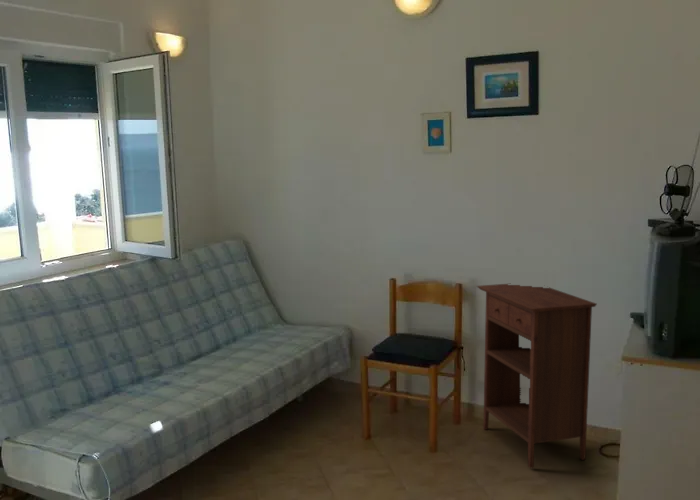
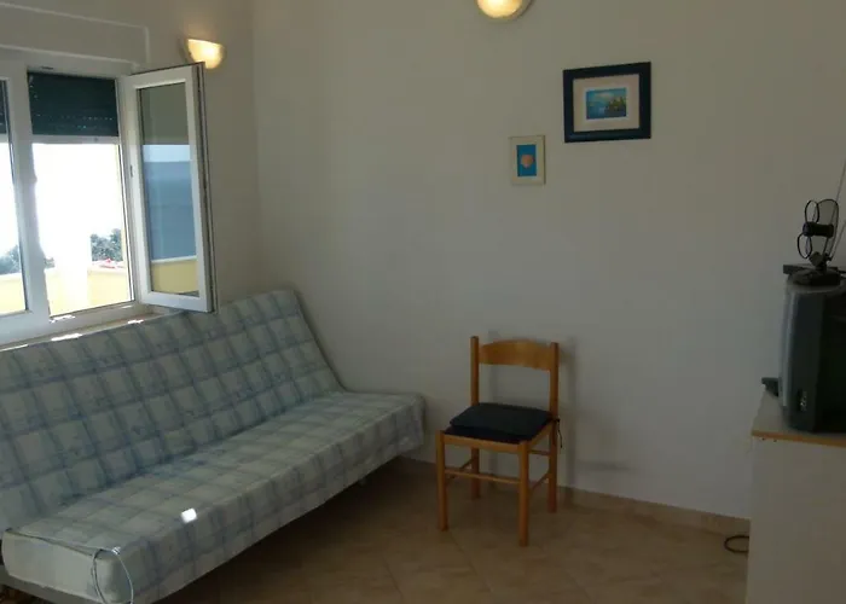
- nightstand [476,283,598,469]
